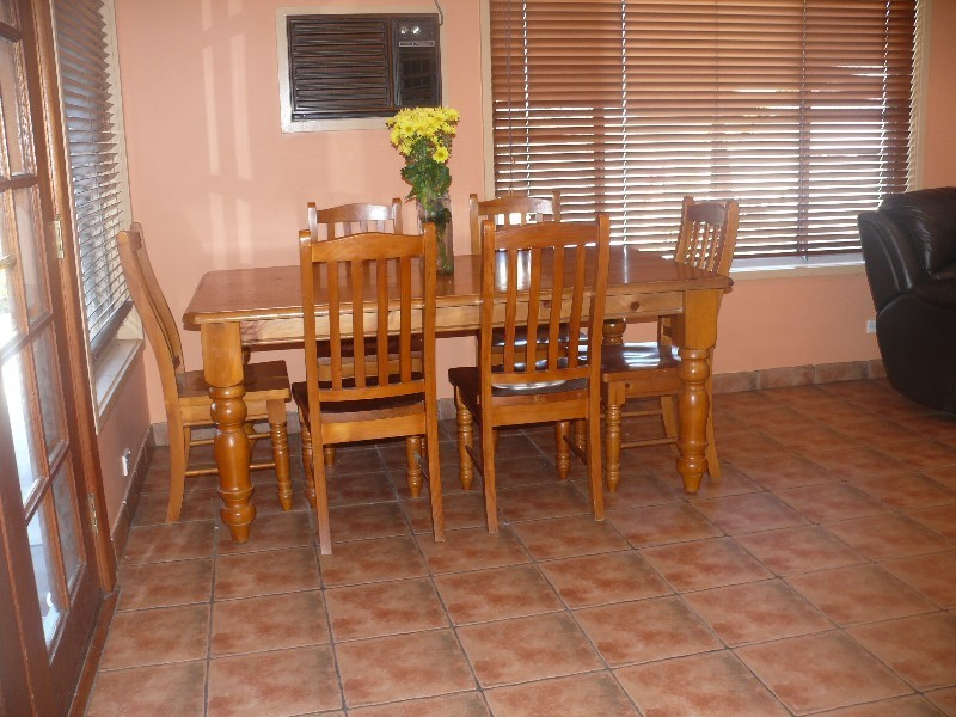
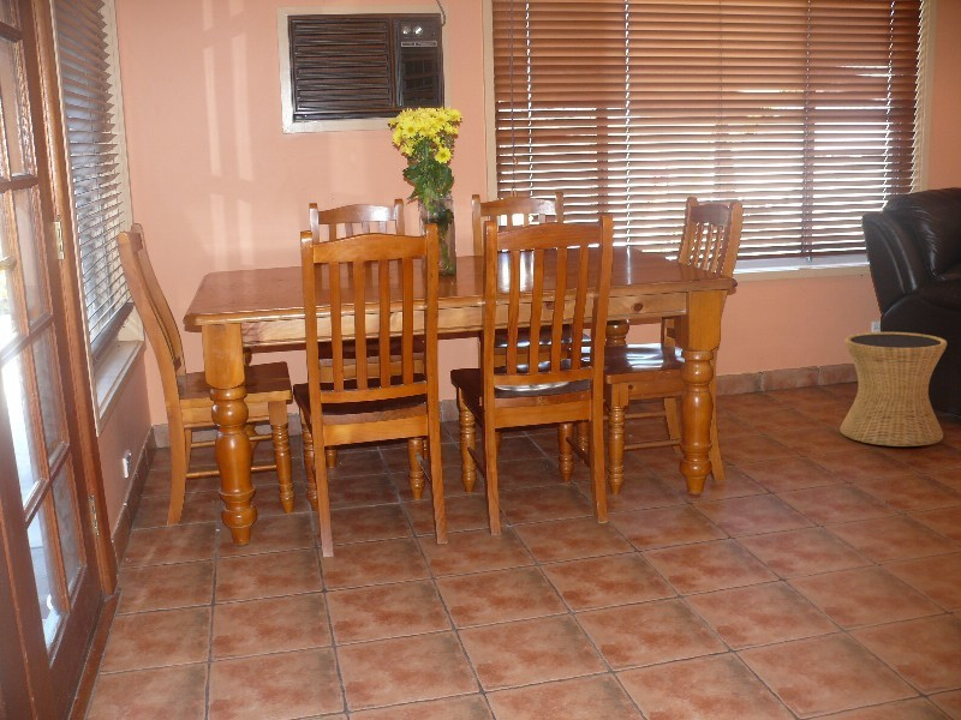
+ side table [840,331,948,448]
